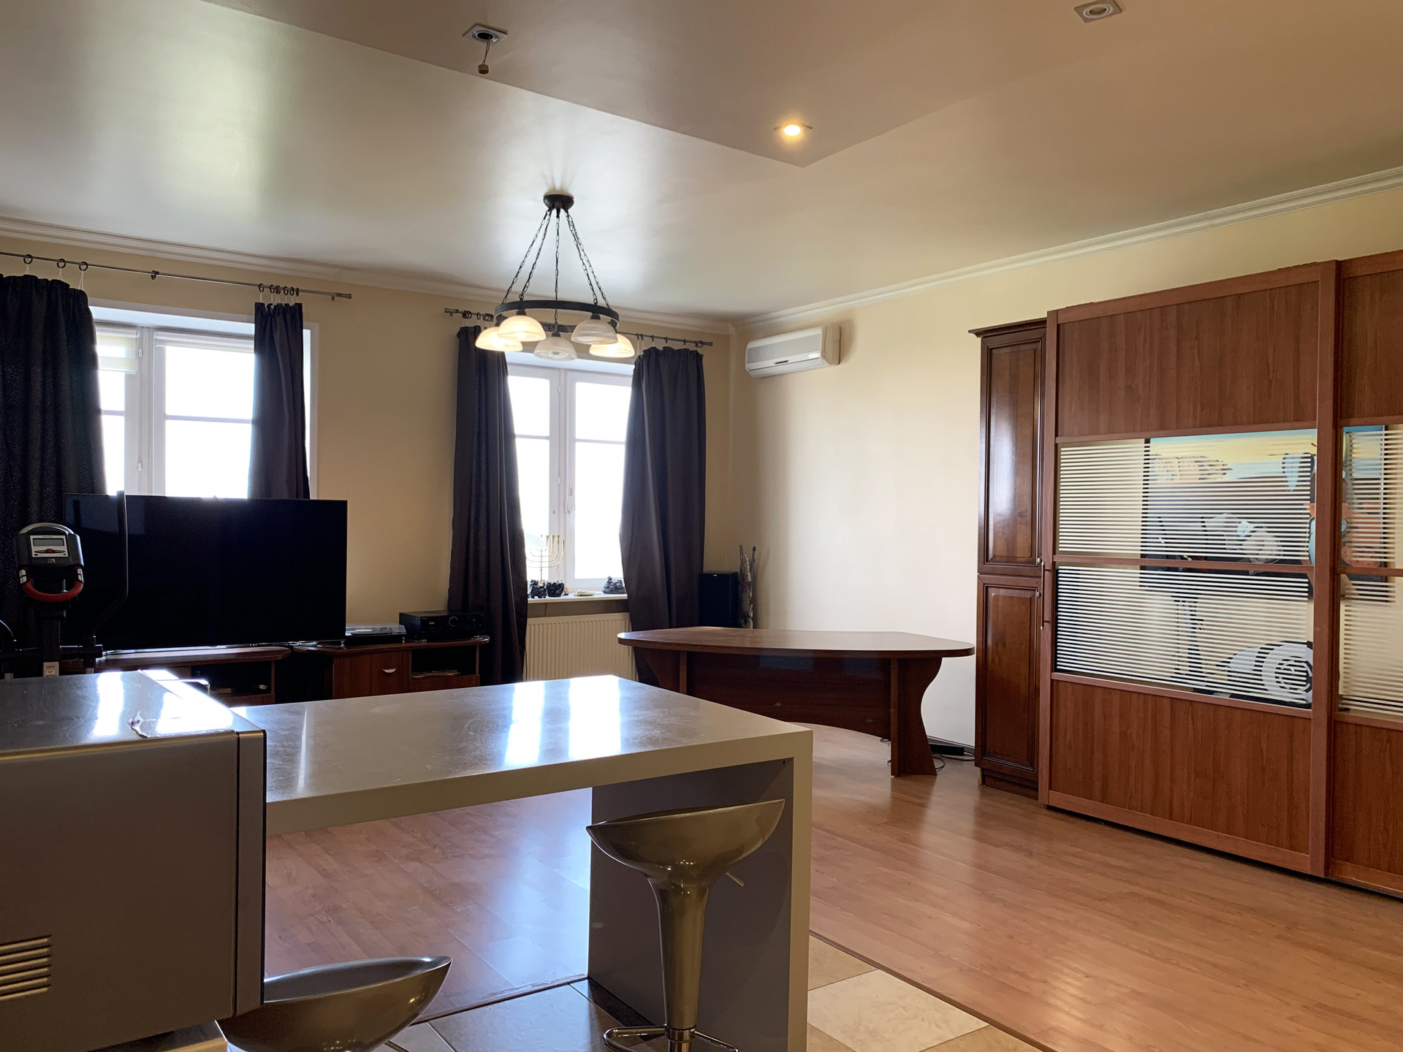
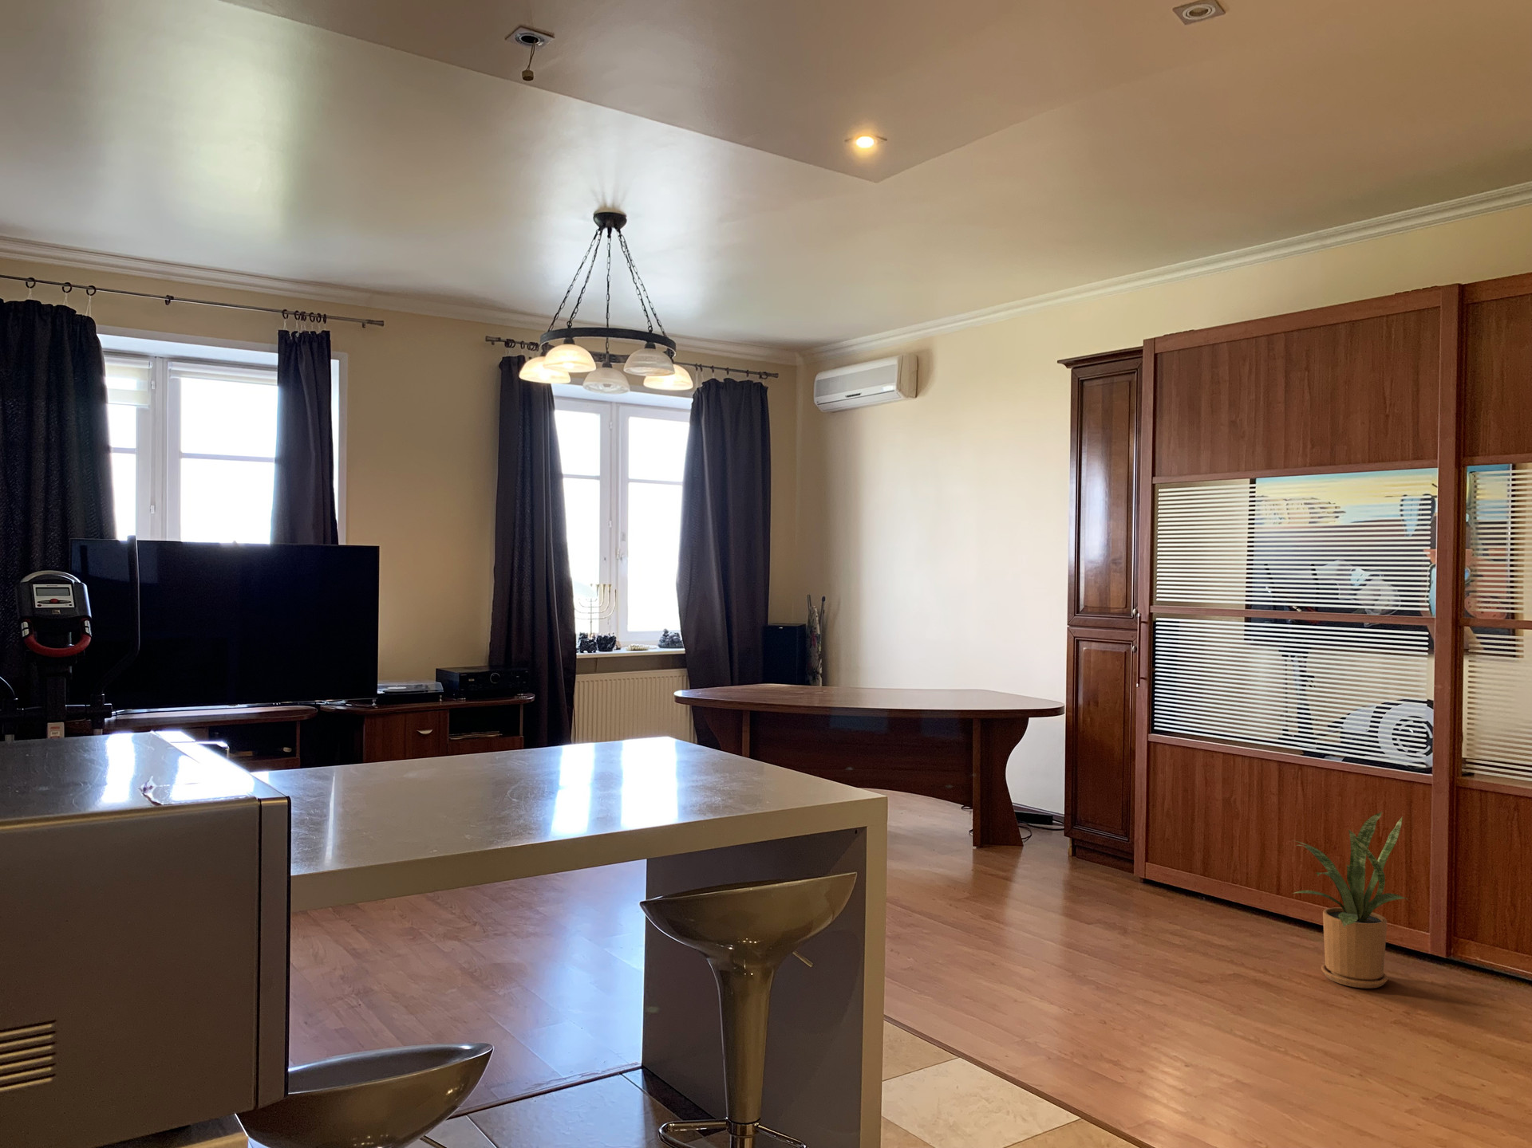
+ house plant [1292,810,1409,989]
